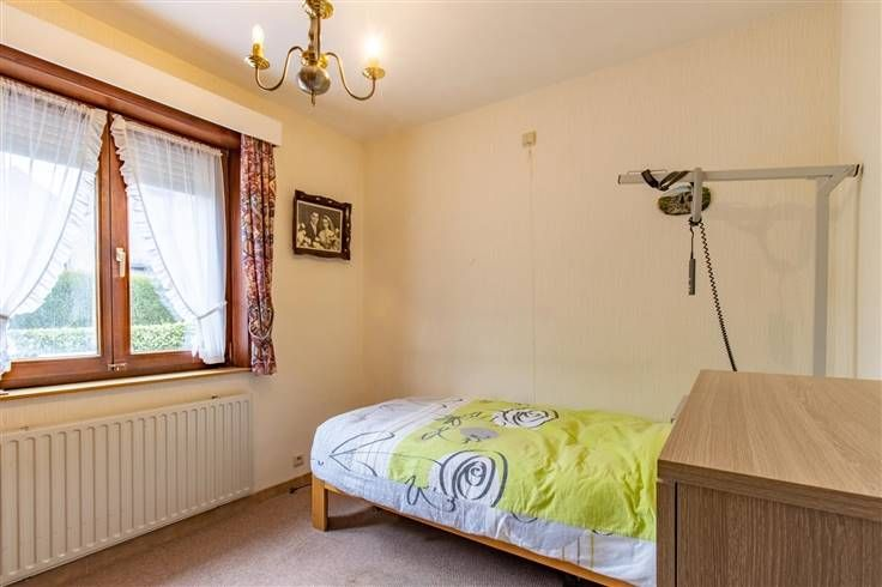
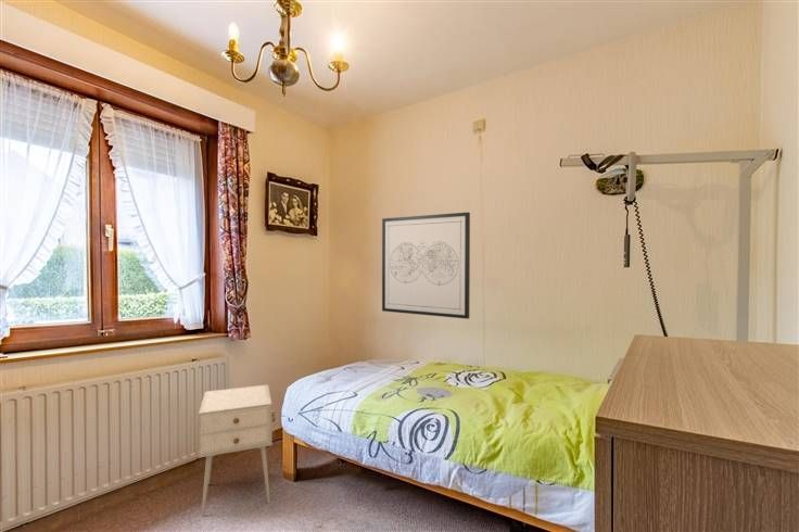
+ wall art [381,212,471,320]
+ nightstand [198,383,274,518]
